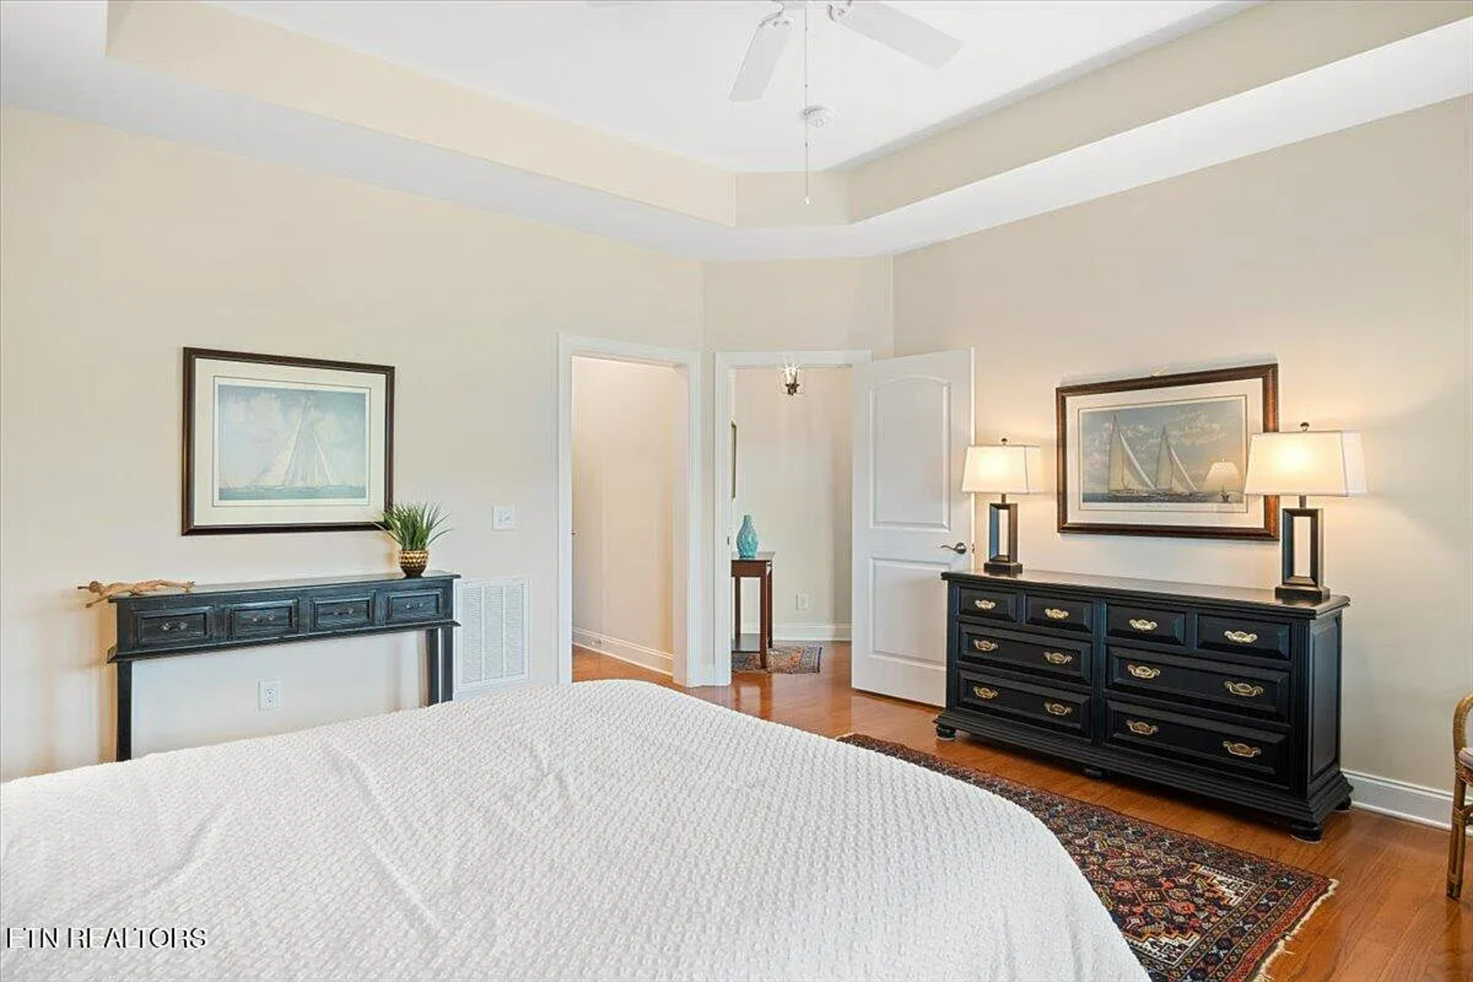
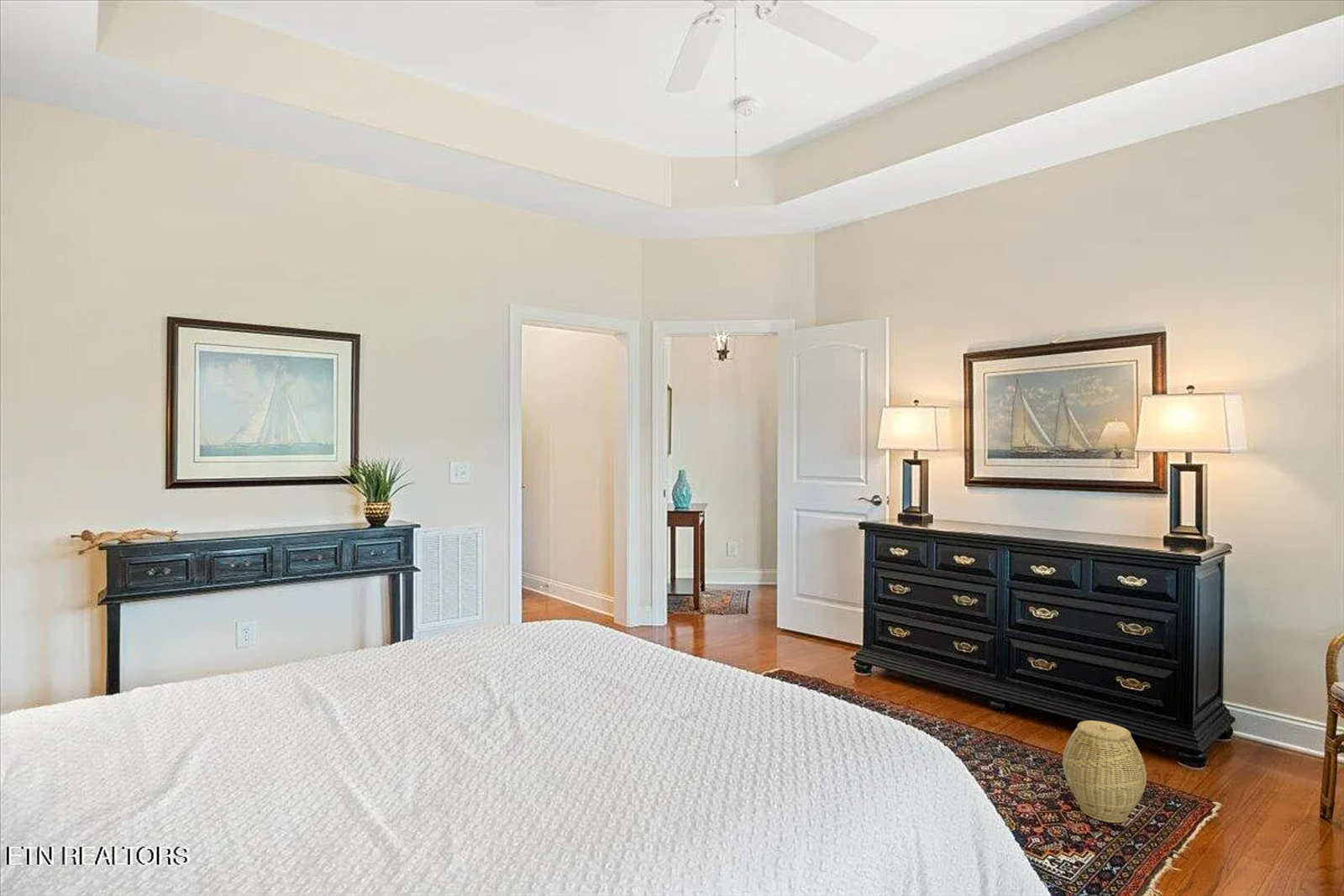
+ woven basket [1062,720,1147,824]
